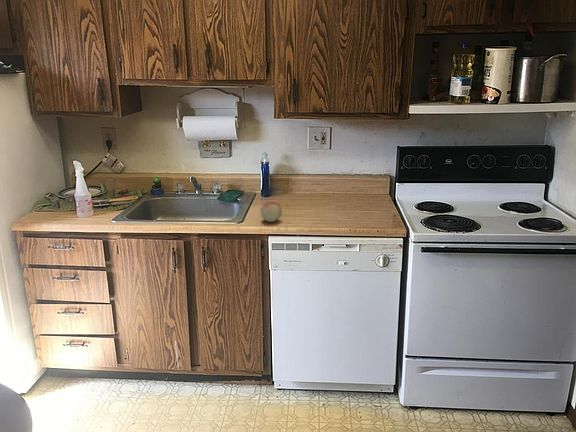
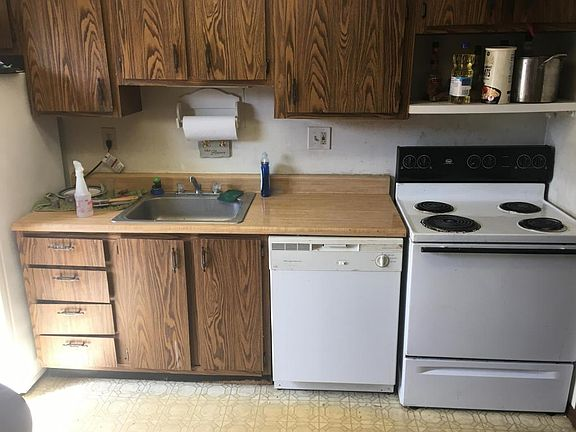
- fruit [260,201,283,223]
